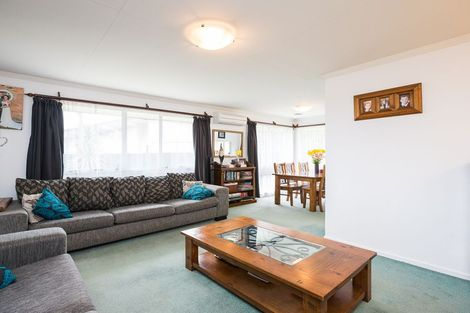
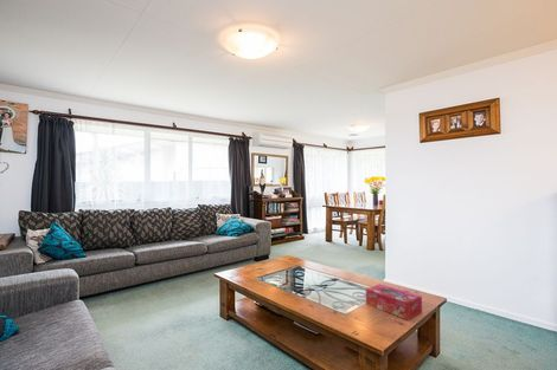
+ tissue box [365,283,423,322]
